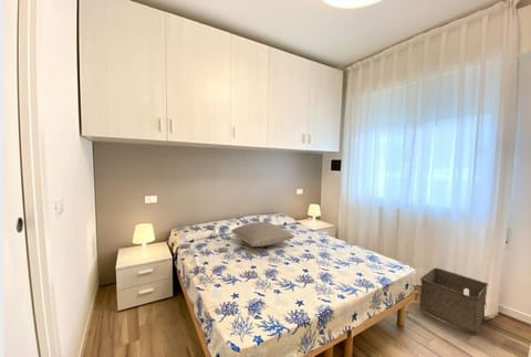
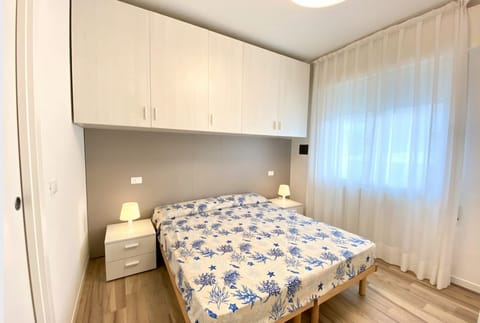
- pillow [230,221,296,248]
- storage bin [419,266,489,337]
